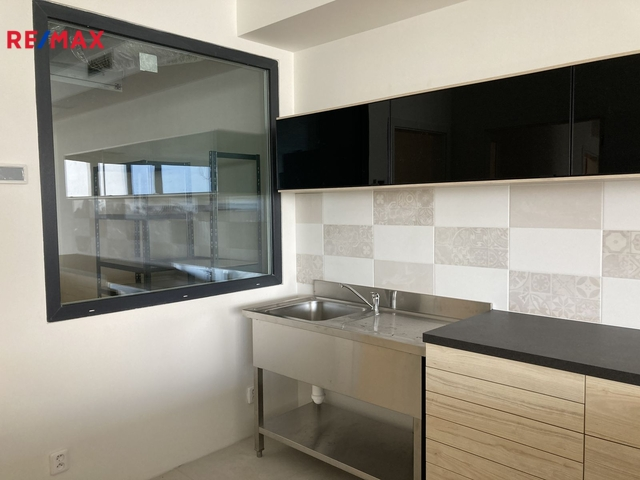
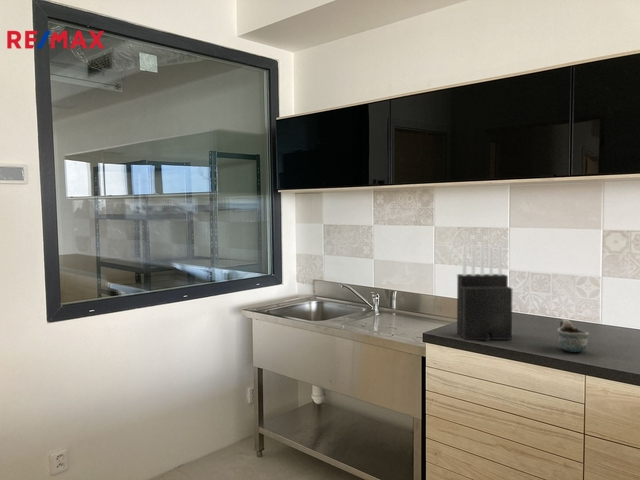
+ knife block [456,243,513,342]
+ mug [557,318,590,353]
